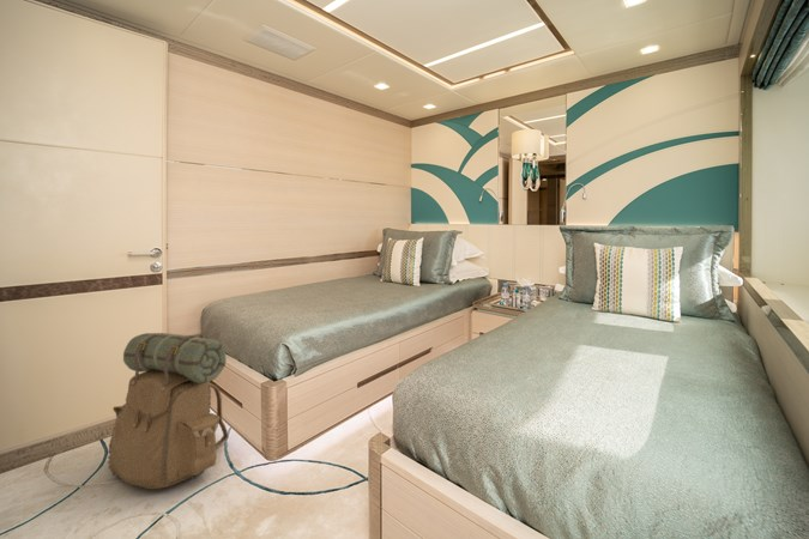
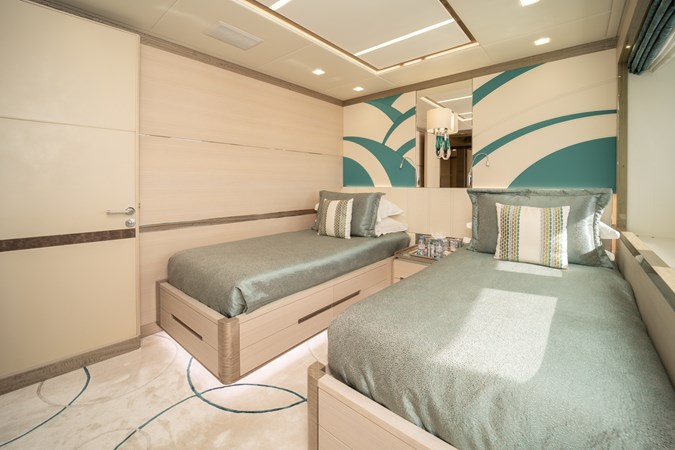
- backpack [107,332,230,490]
